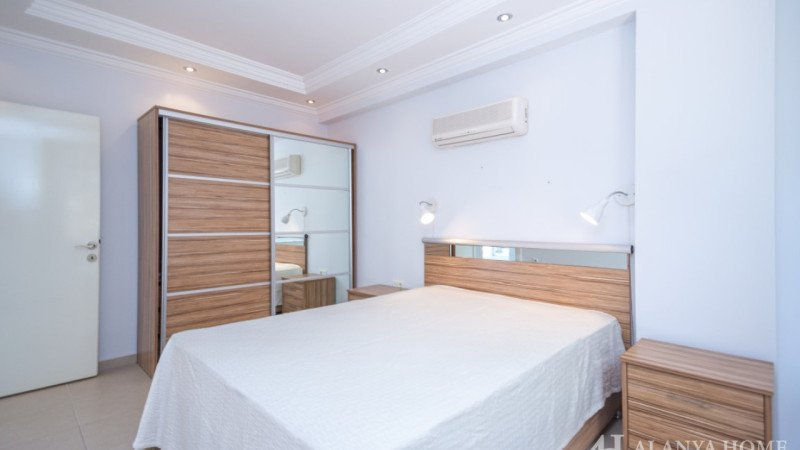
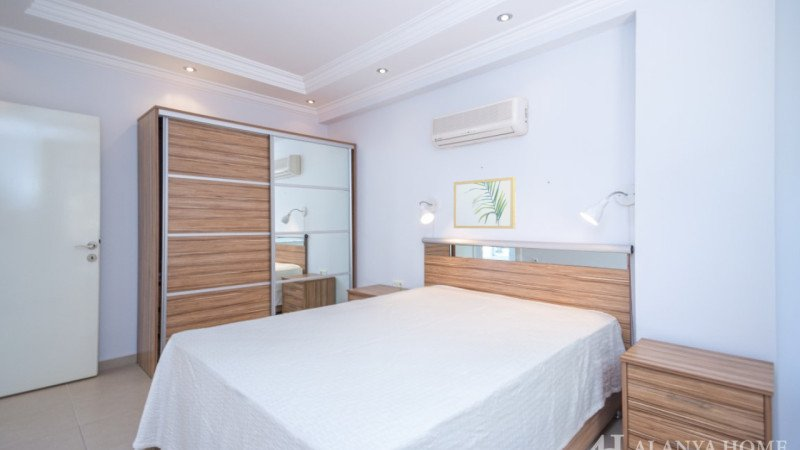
+ wall art [453,176,517,230]
